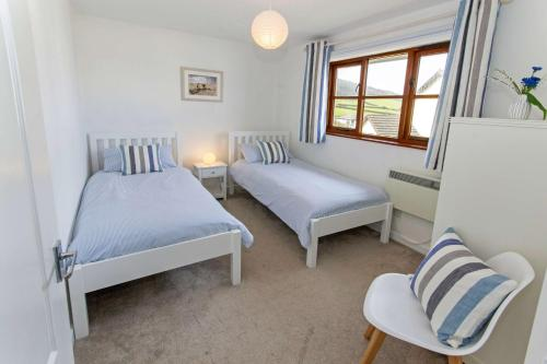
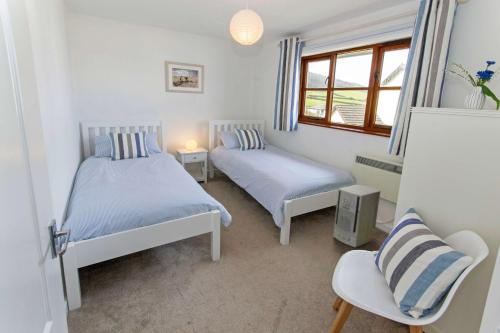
+ air purifier [332,184,381,248]
